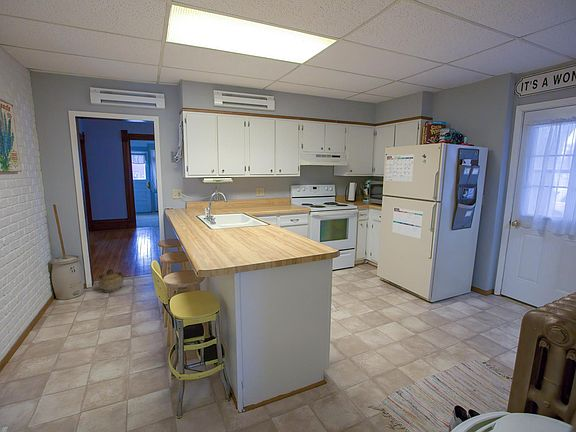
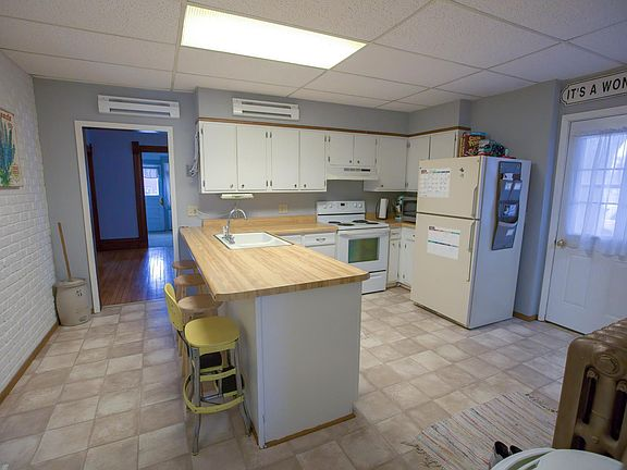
- ceramic jug [97,268,124,293]
